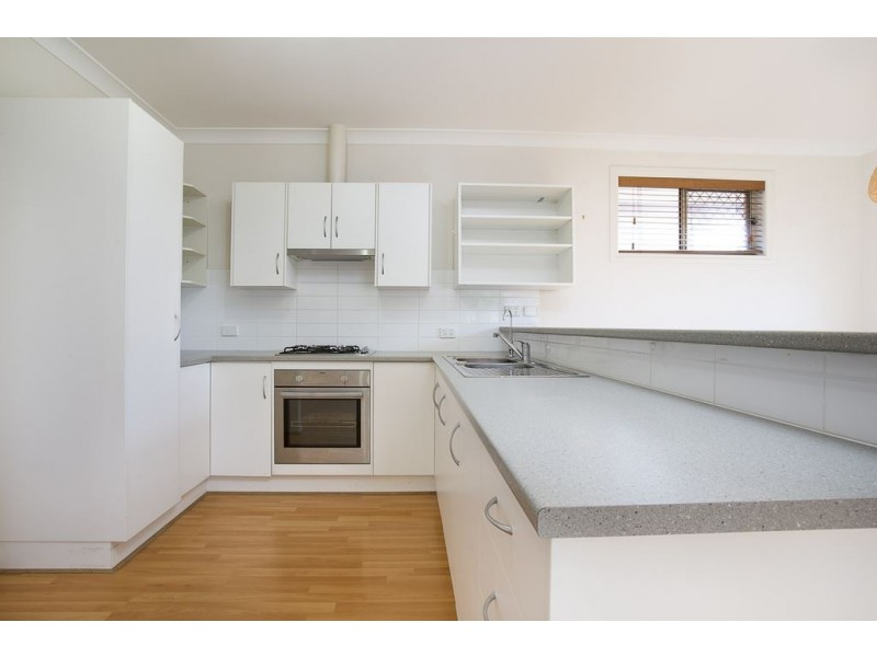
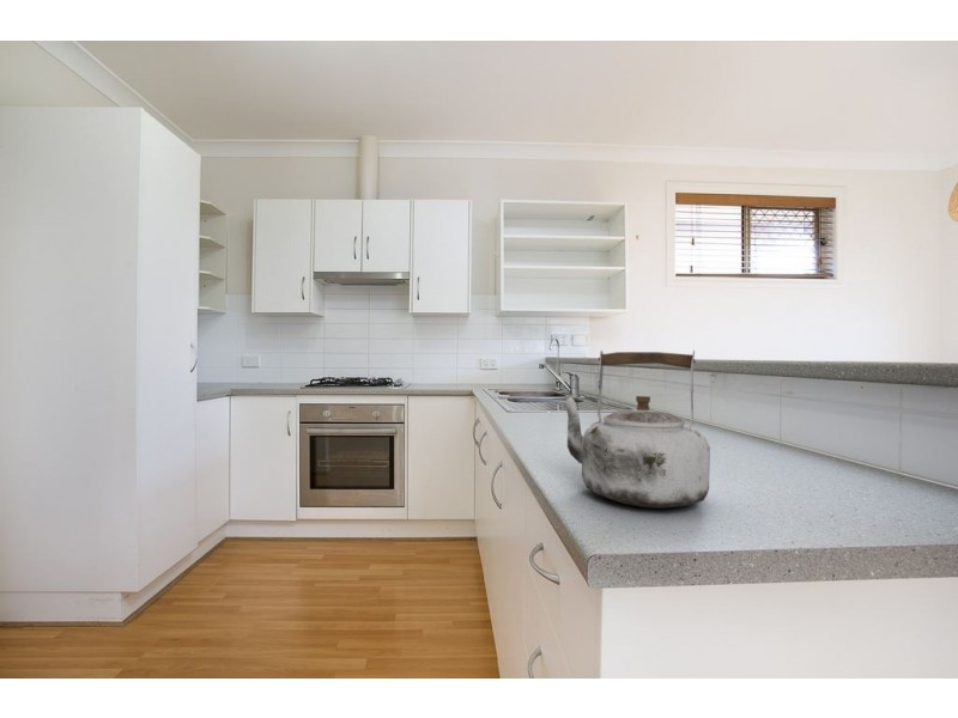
+ kettle [558,349,711,510]
